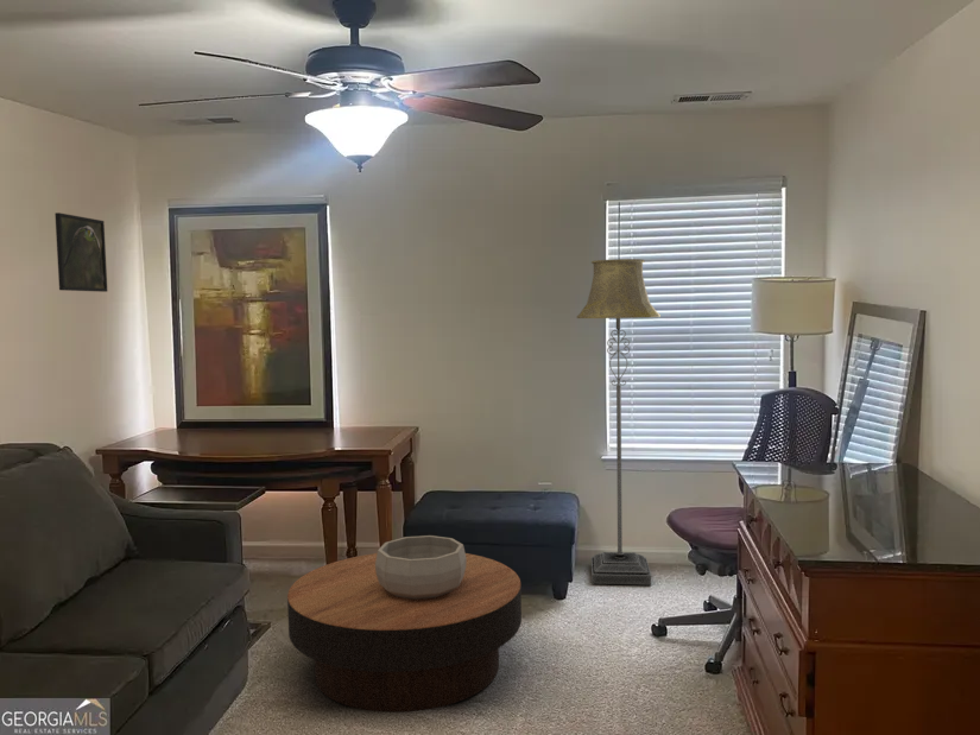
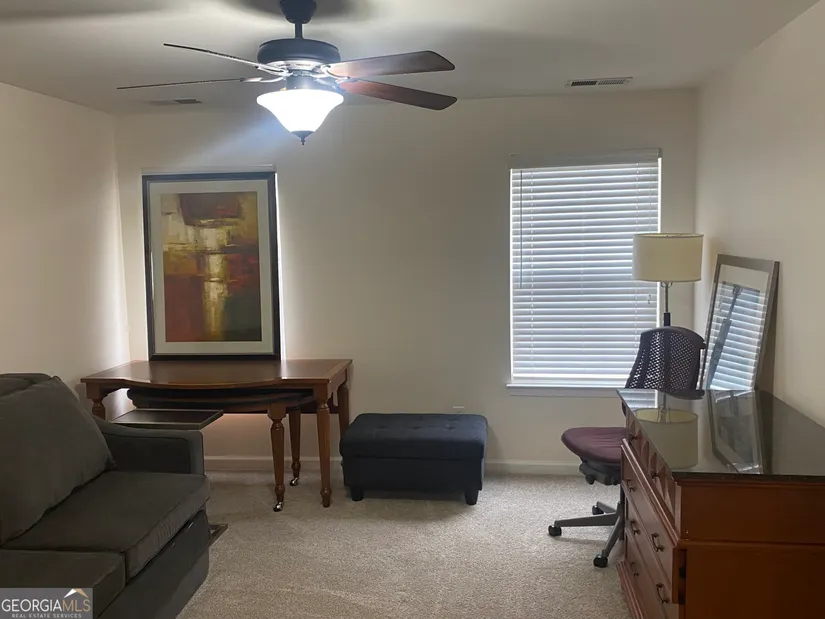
- decorative bowl [375,534,467,600]
- coffee table [286,552,523,714]
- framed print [53,211,108,293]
- floor lamp [576,258,662,585]
